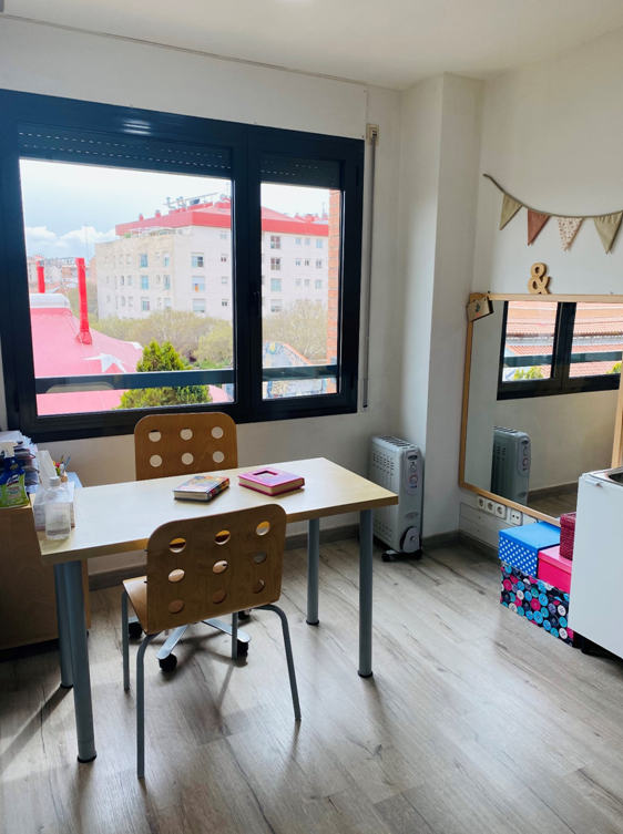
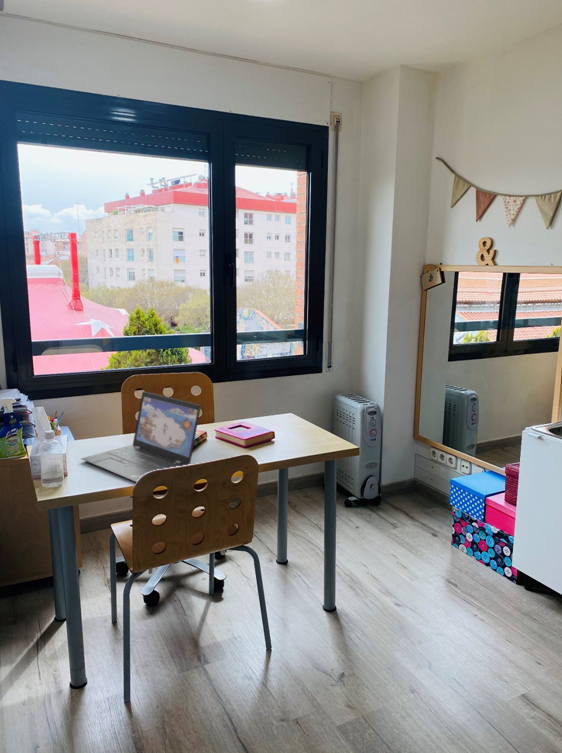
+ laptop [80,390,202,483]
